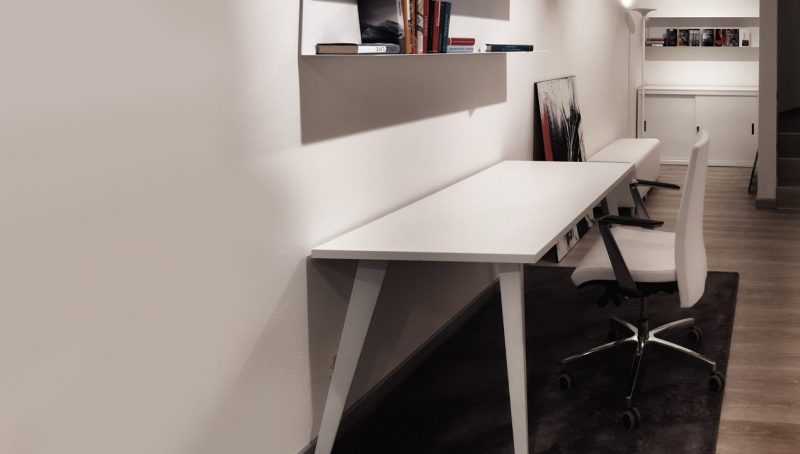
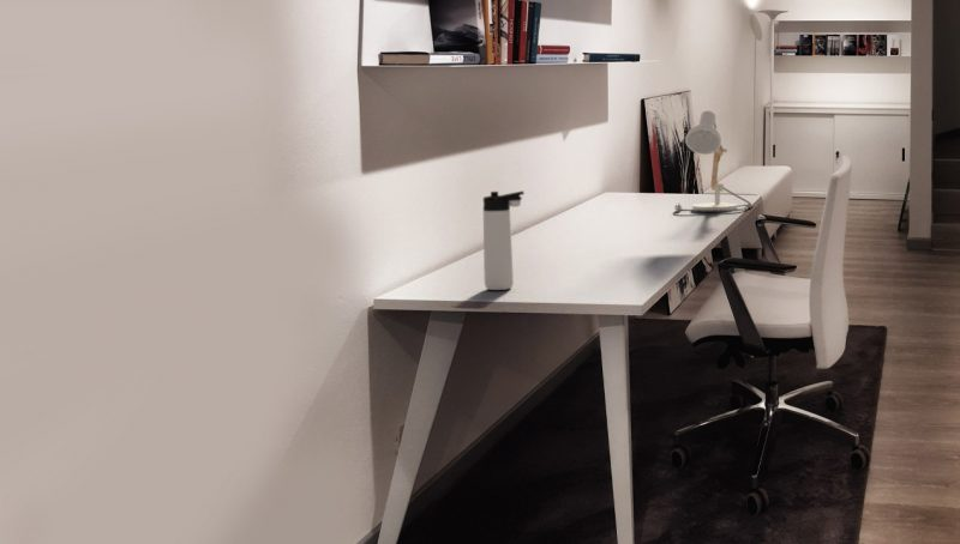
+ desk lamp [673,110,755,212]
+ thermos bottle [482,189,526,291]
